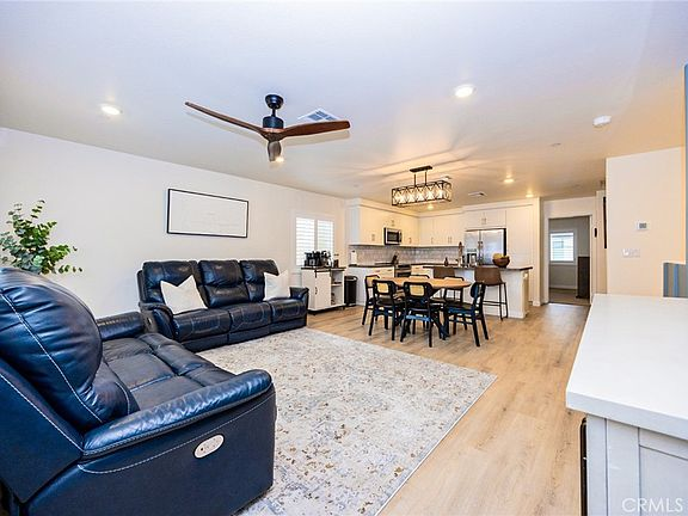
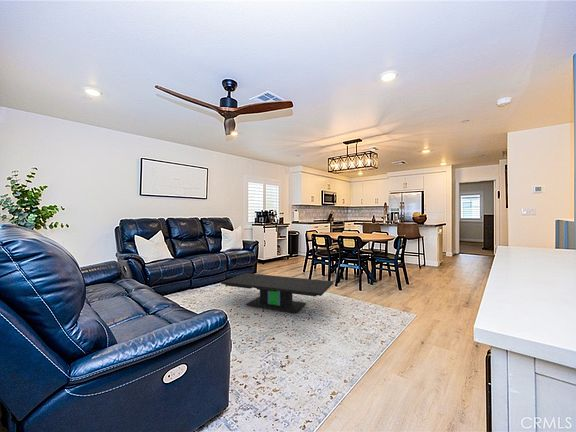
+ coffee table [220,272,334,314]
